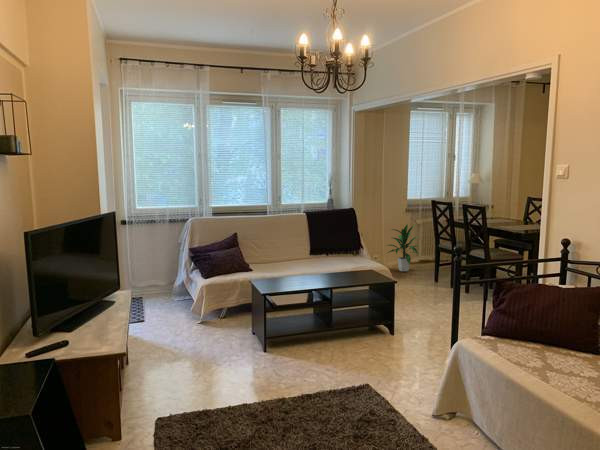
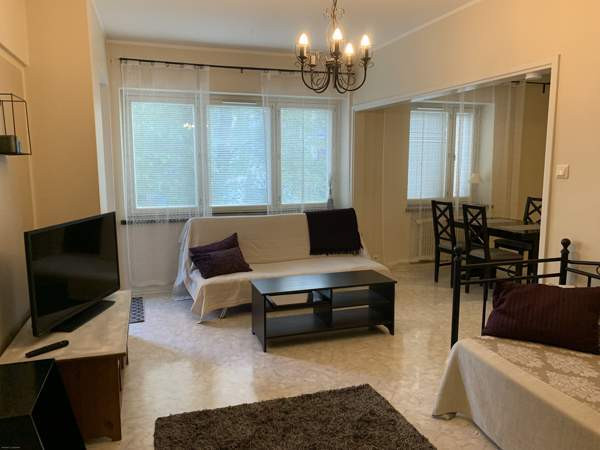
- indoor plant [384,223,422,272]
